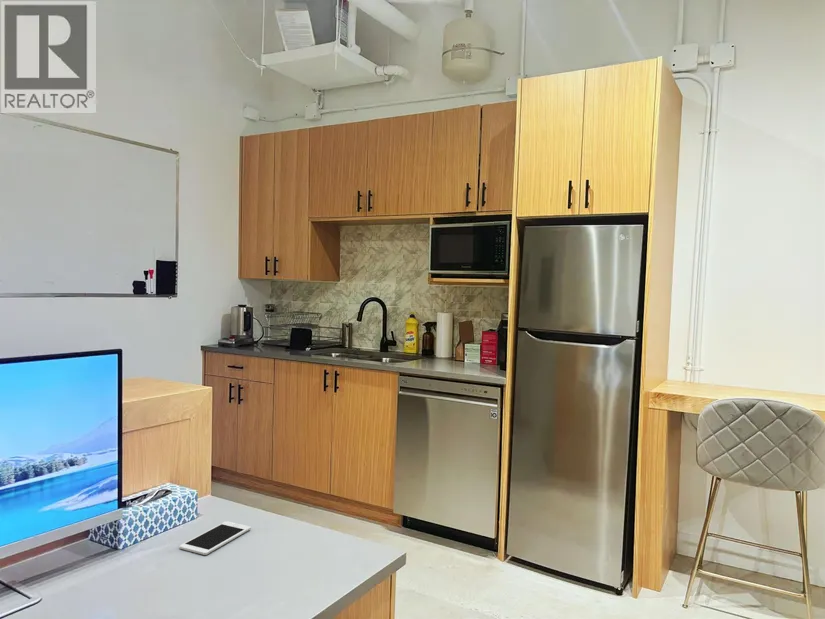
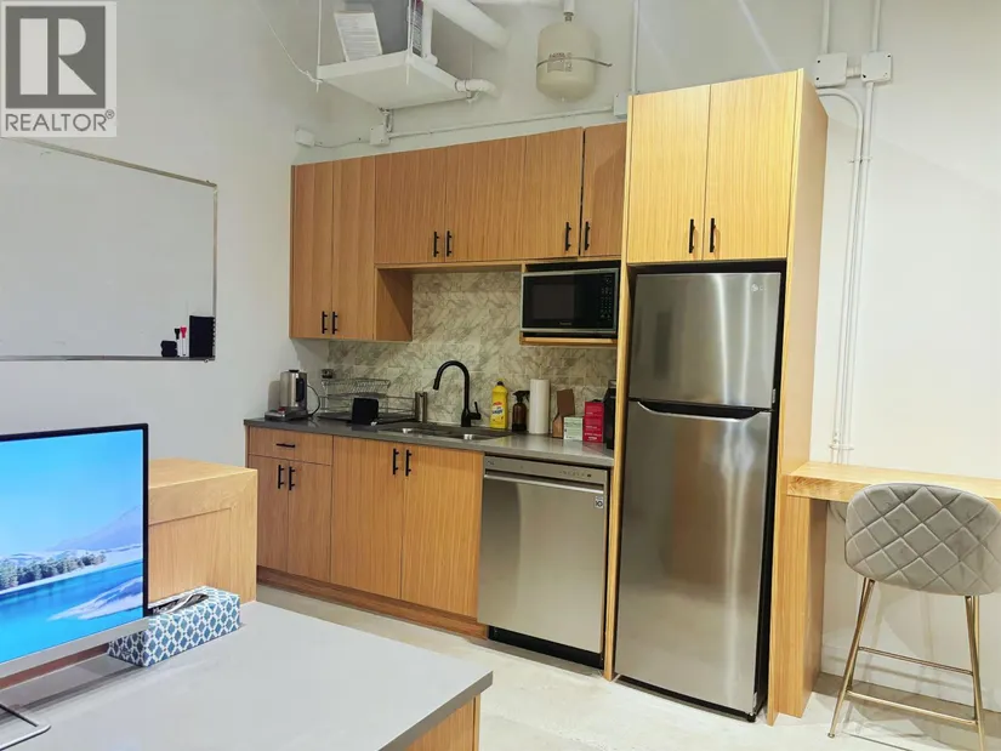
- cell phone [179,520,252,556]
